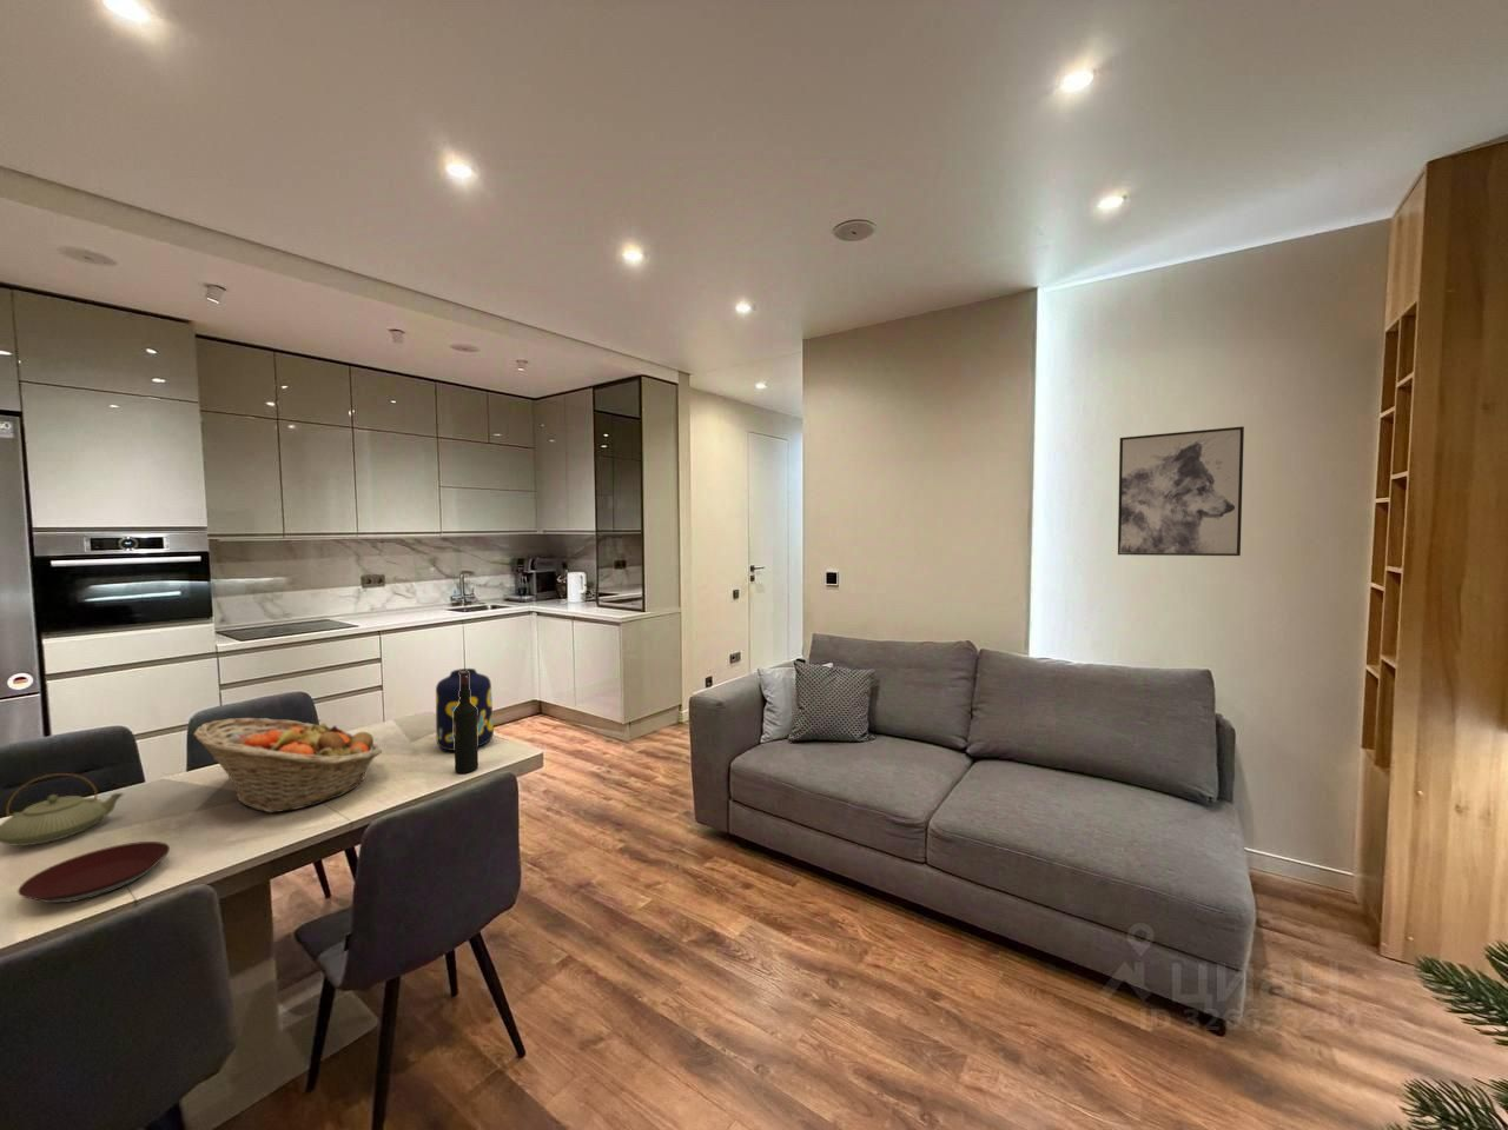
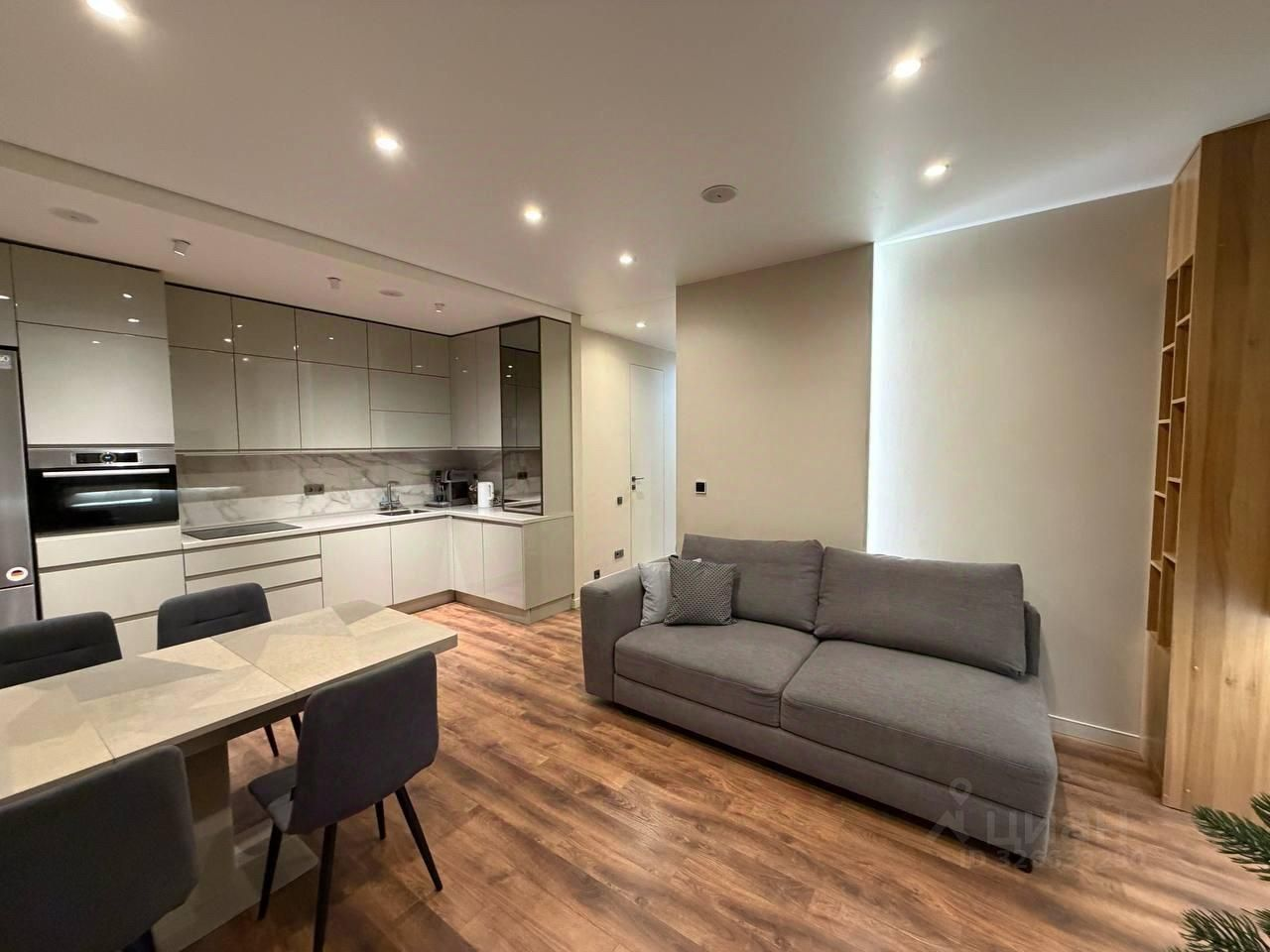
- wall art [1117,425,1246,557]
- vase [435,667,495,753]
- fruit basket [192,717,382,813]
- wine bottle [454,671,480,775]
- teapot [0,773,125,848]
- plate [17,840,171,904]
